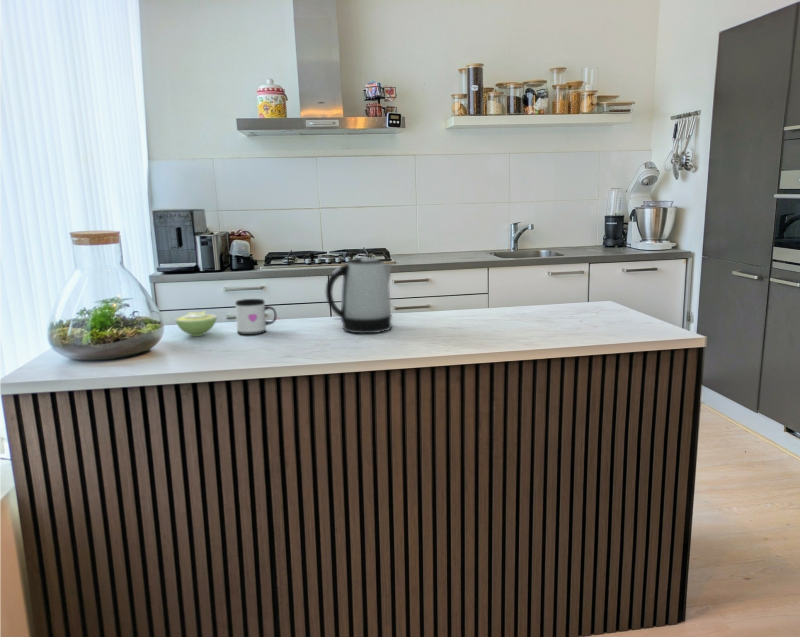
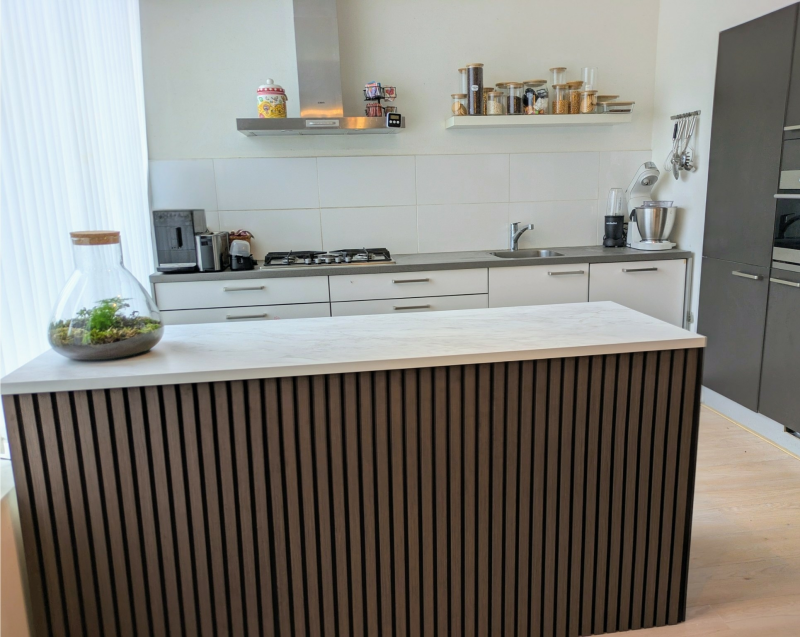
- mug [235,298,277,336]
- kettle [325,256,393,335]
- sugar bowl [174,310,218,337]
